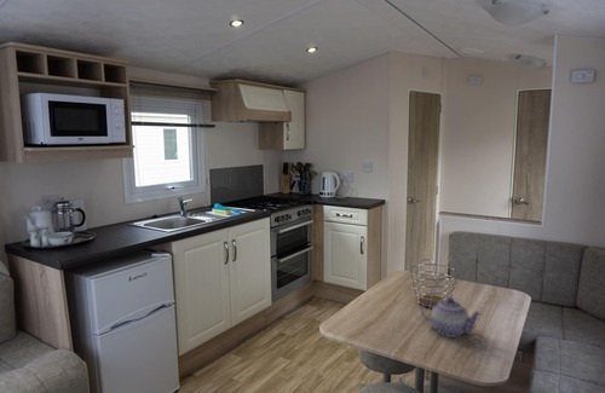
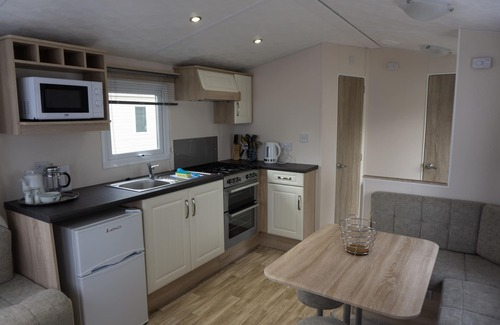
- teapot [420,296,483,339]
